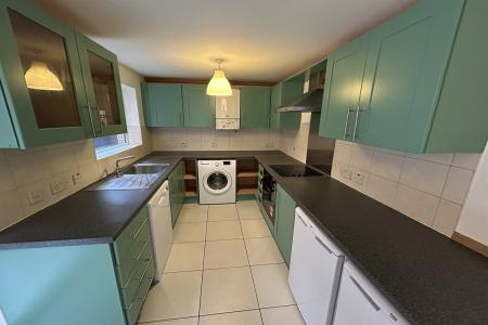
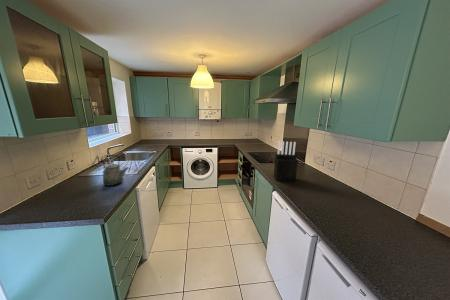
+ knife block [273,140,299,183]
+ kettle [100,154,129,187]
